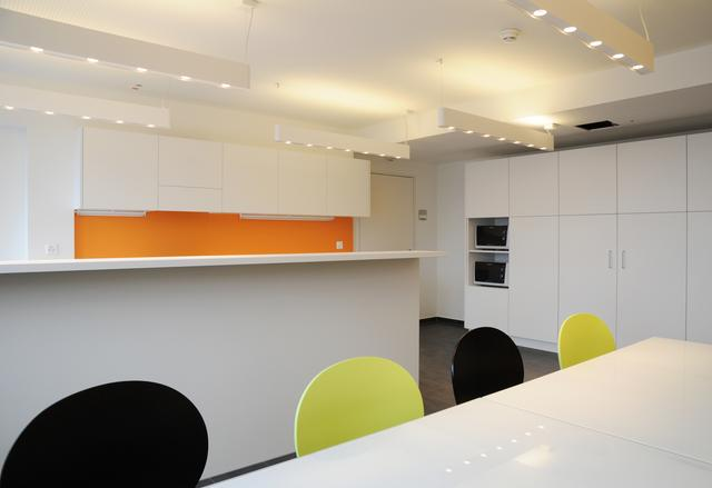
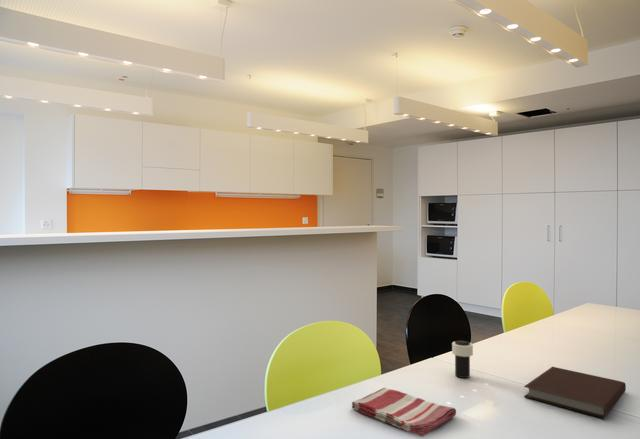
+ notebook [523,366,627,419]
+ dish towel [351,387,457,438]
+ cup [451,340,474,379]
